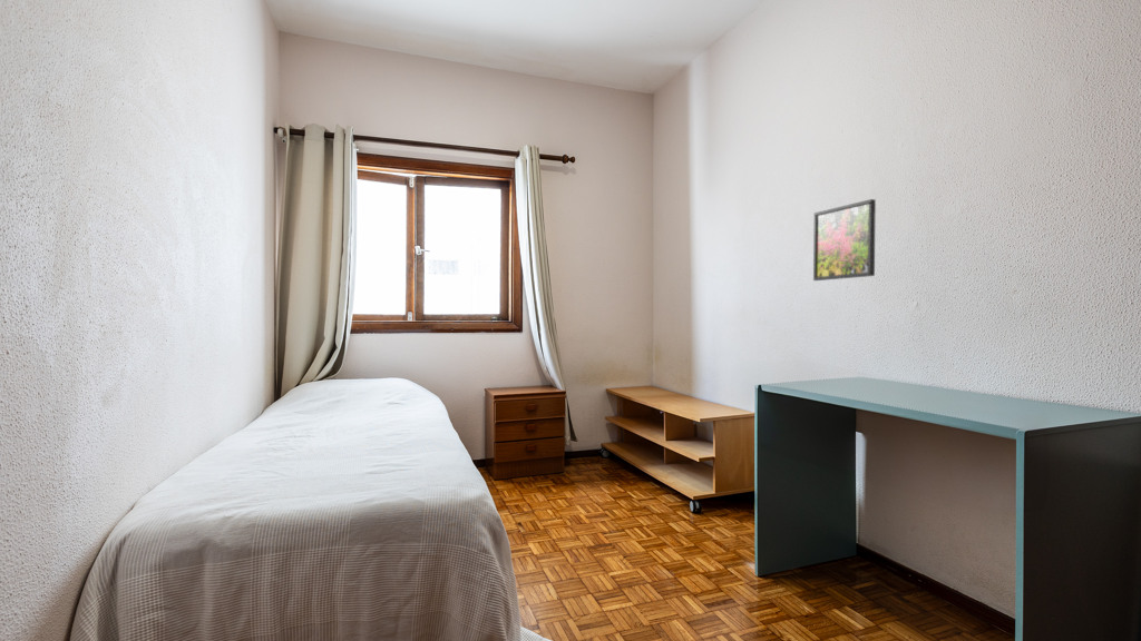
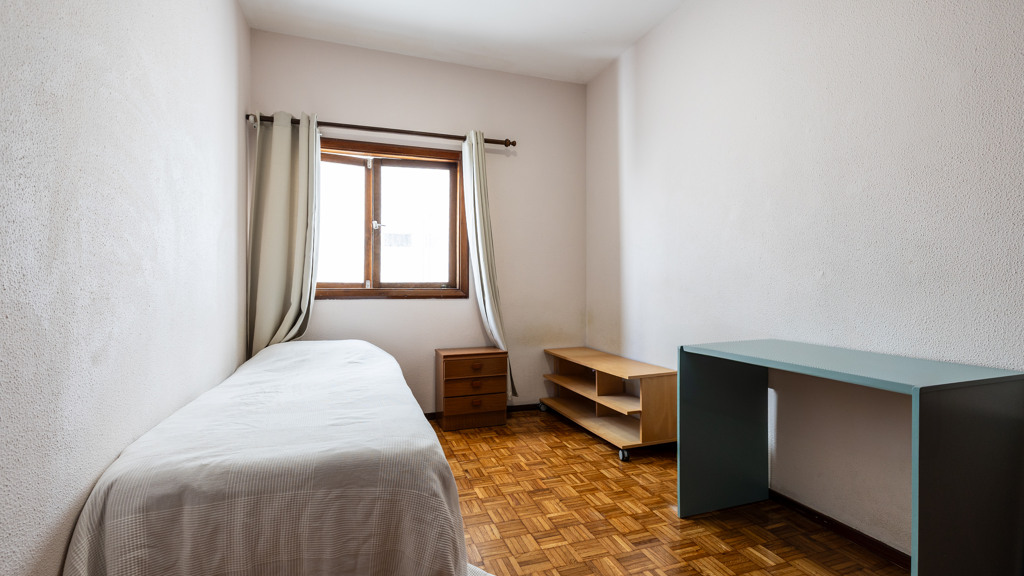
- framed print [812,198,877,282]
